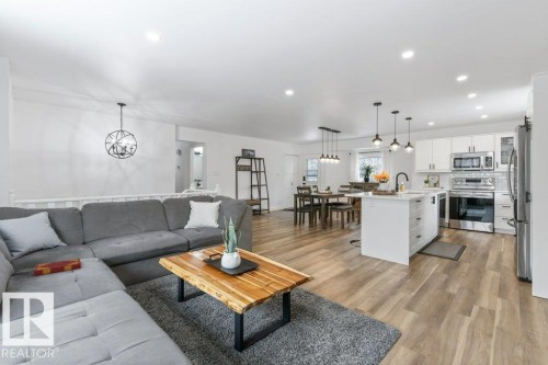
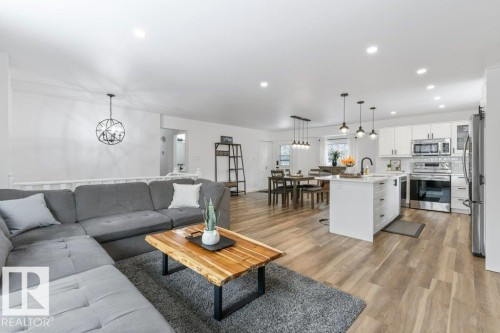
- hardback book [33,258,82,277]
